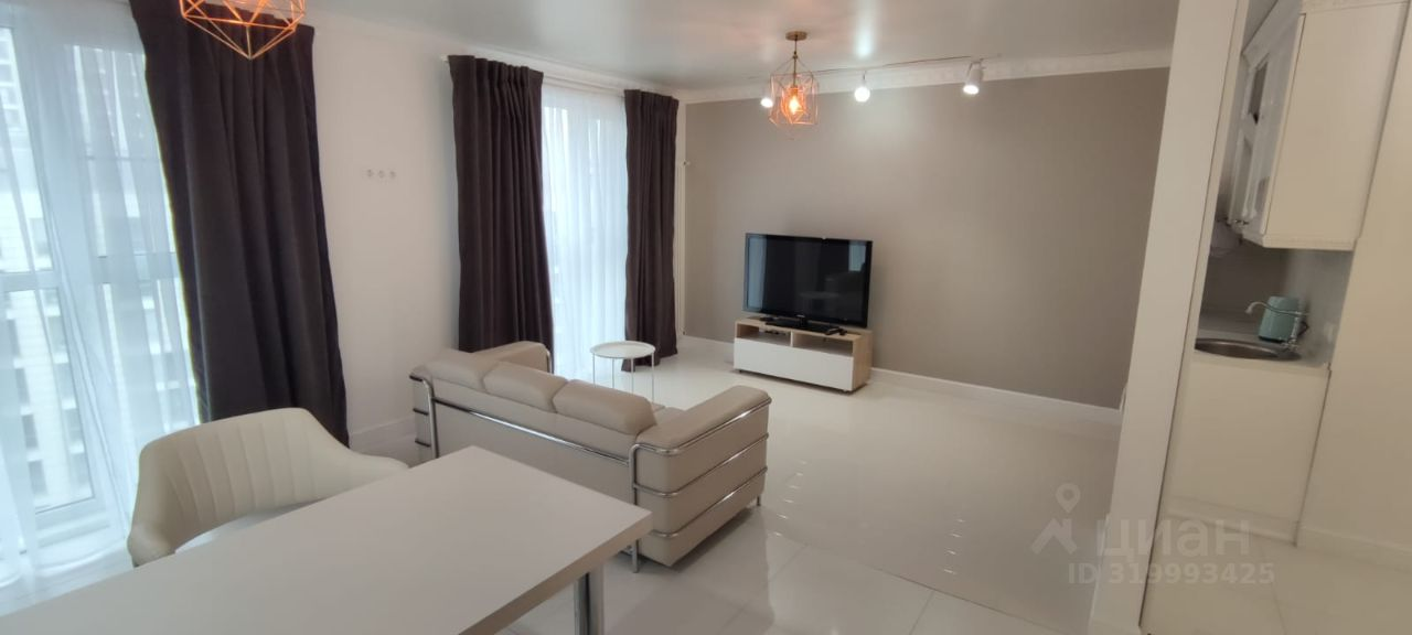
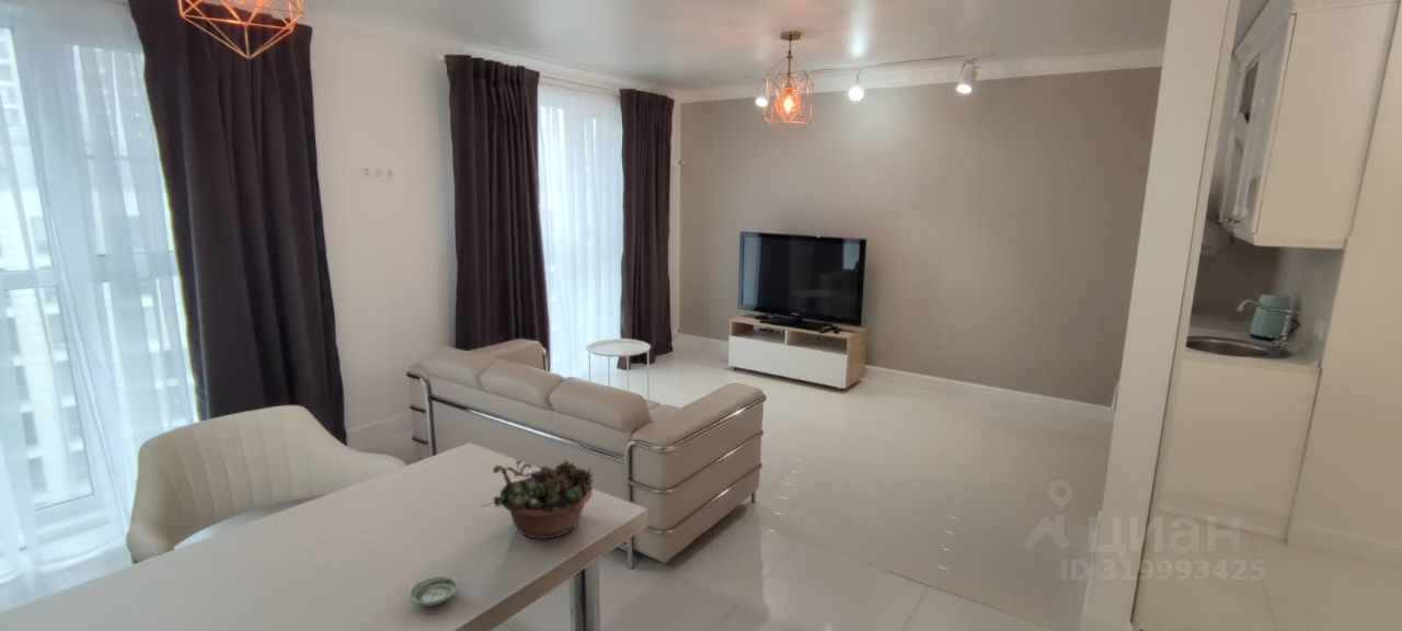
+ saucer [407,575,459,607]
+ succulent planter [480,459,595,540]
